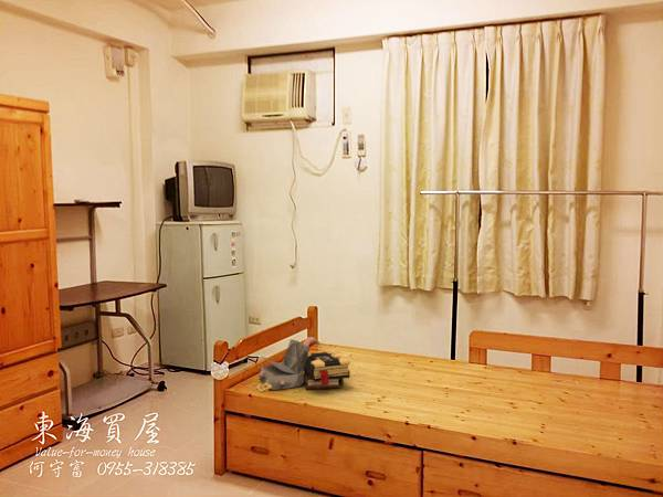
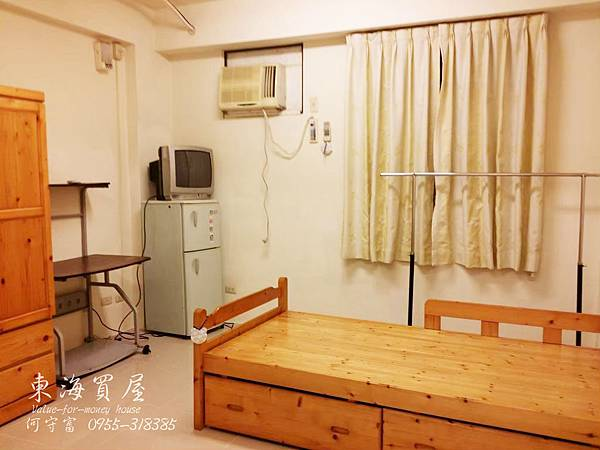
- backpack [255,336,351,393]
